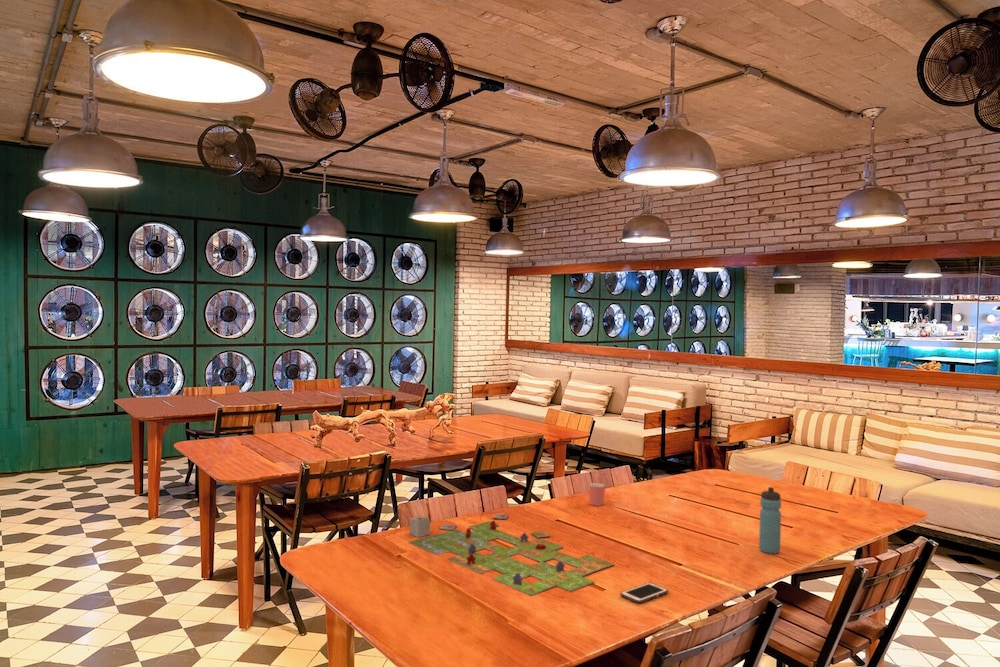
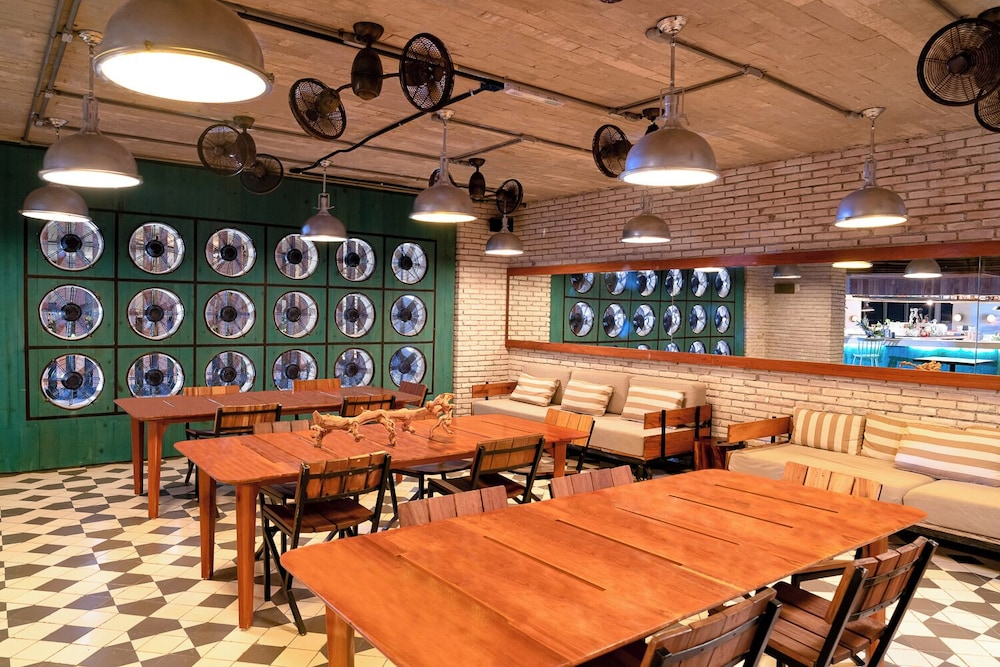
- cup [588,482,606,507]
- water bottle [758,486,782,555]
- cell phone [620,582,669,604]
- gameboard [408,513,615,597]
